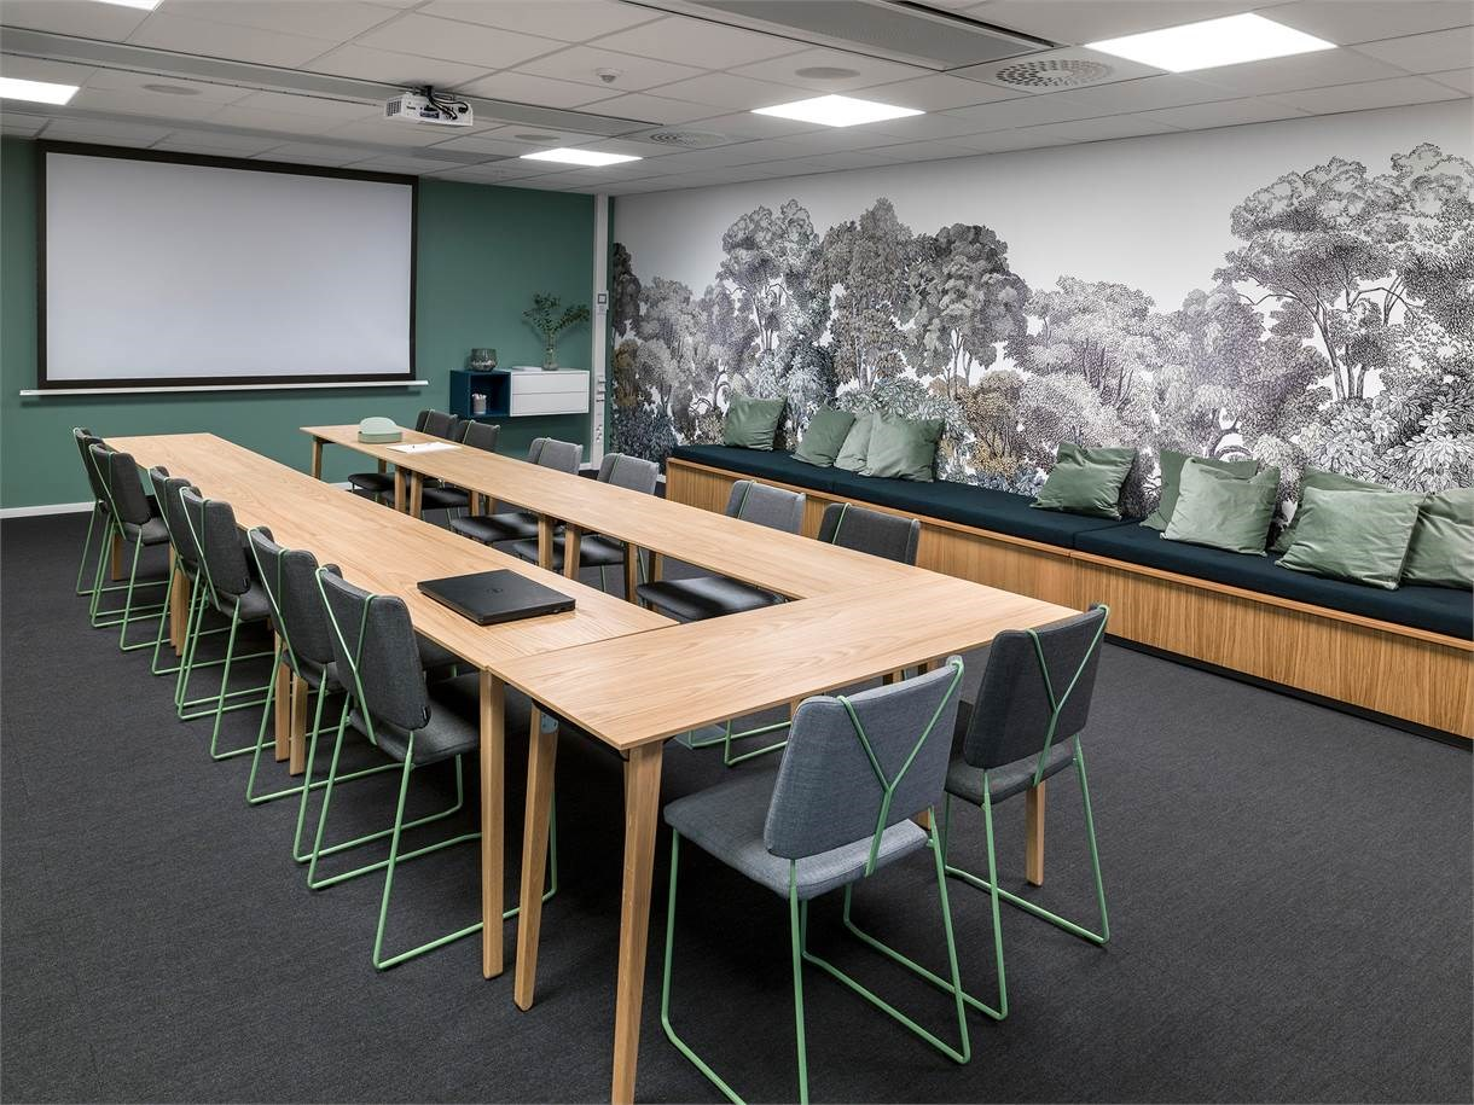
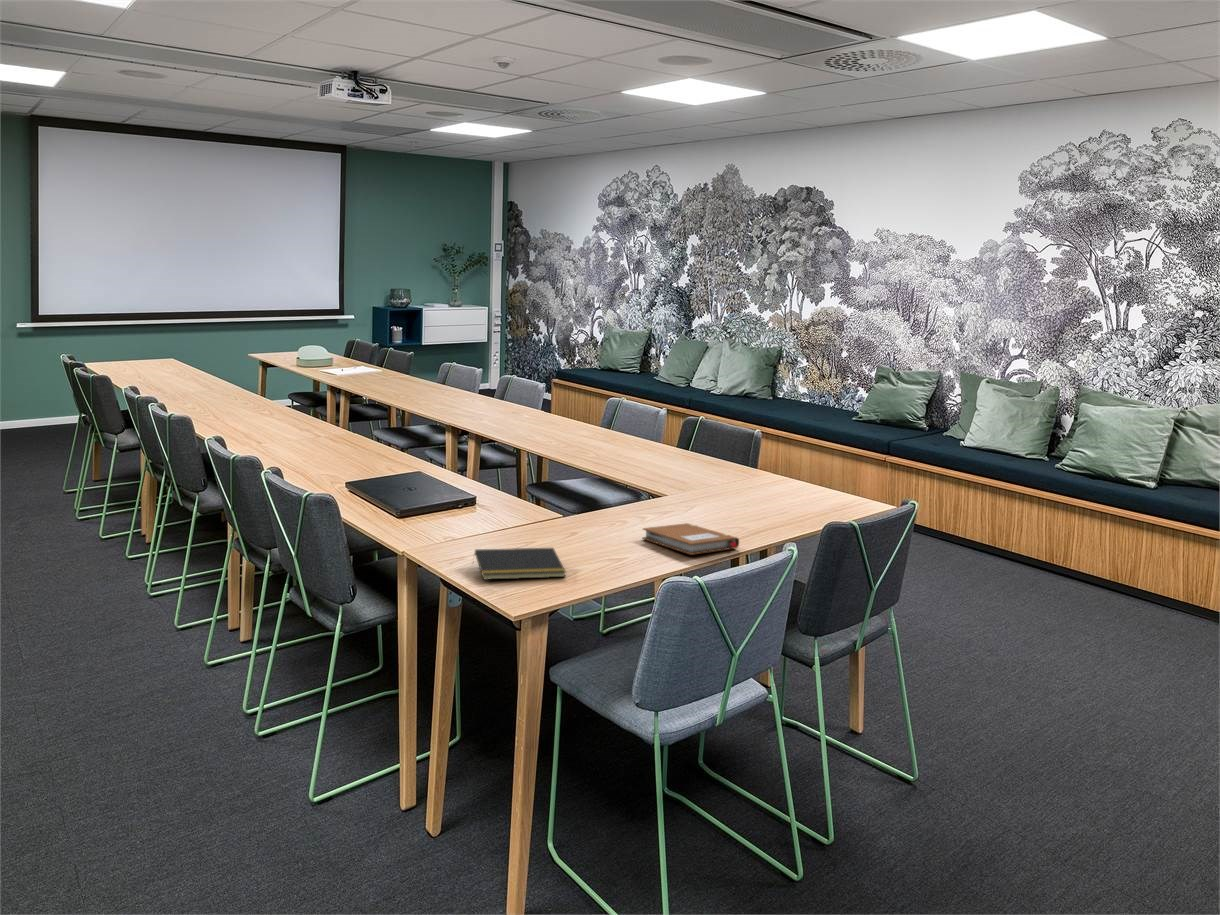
+ notebook [641,522,740,556]
+ notepad [471,547,567,581]
